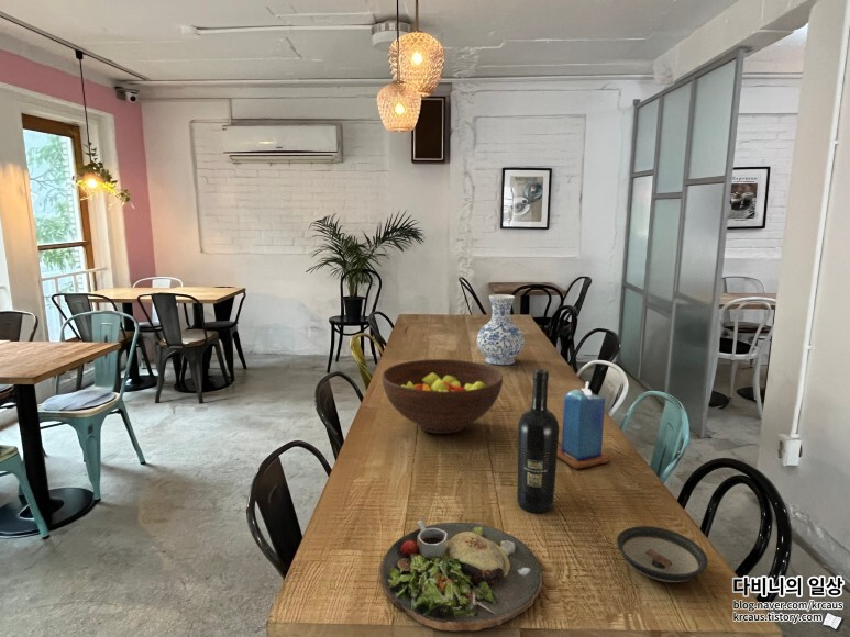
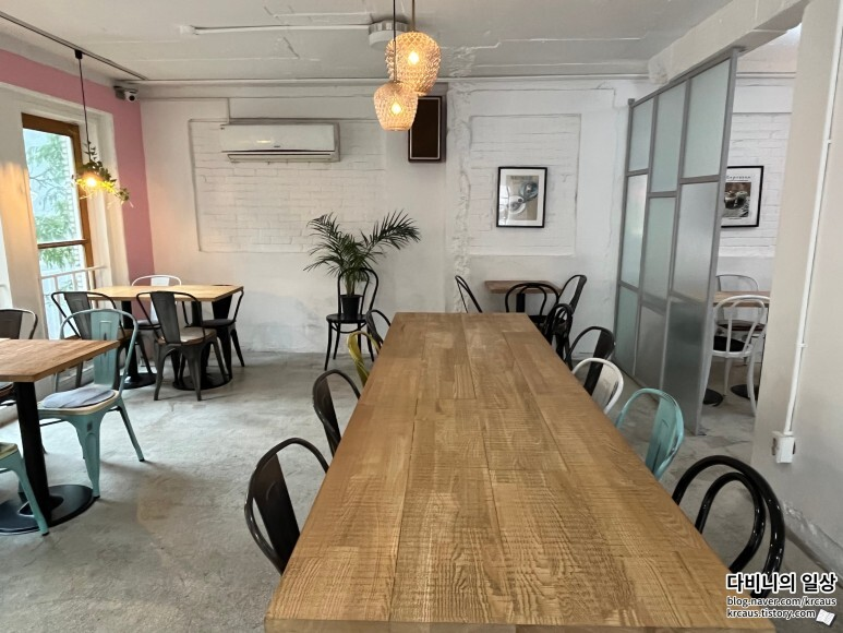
- fruit bowl [380,358,504,435]
- dinner plate [379,519,543,632]
- vase [476,293,526,366]
- candle [556,380,611,470]
- saucer [616,525,708,583]
- wine bottle [516,368,560,514]
